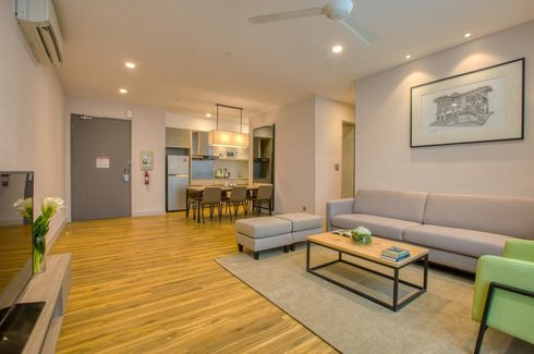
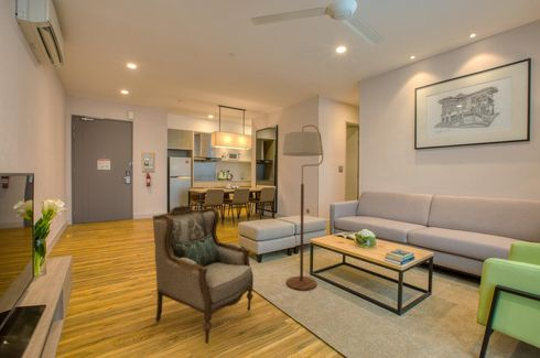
+ armchair [152,205,255,345]
+ floor lamp [281,123,325,291]
